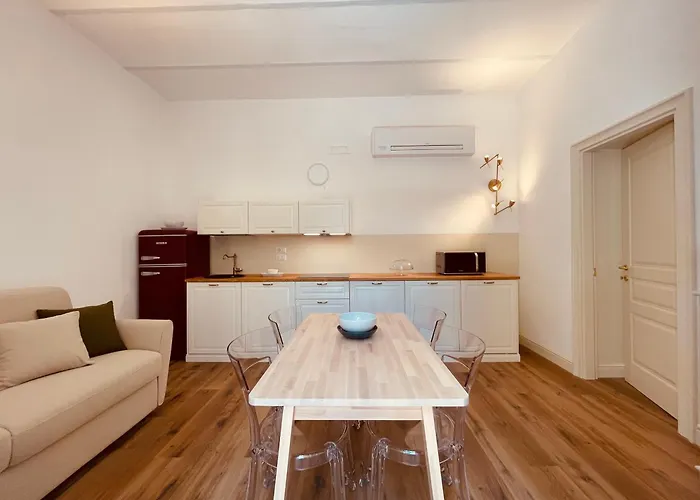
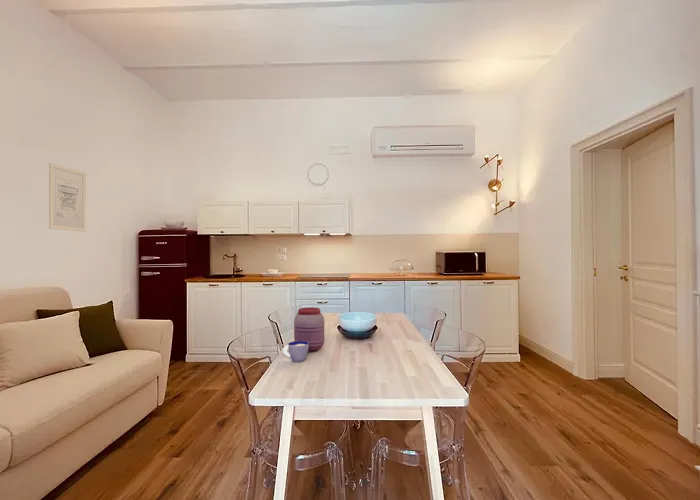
+ wall art [48,162,87,233]
+ cup [282,341,309,363]
+ jar [293,306,325,353]
